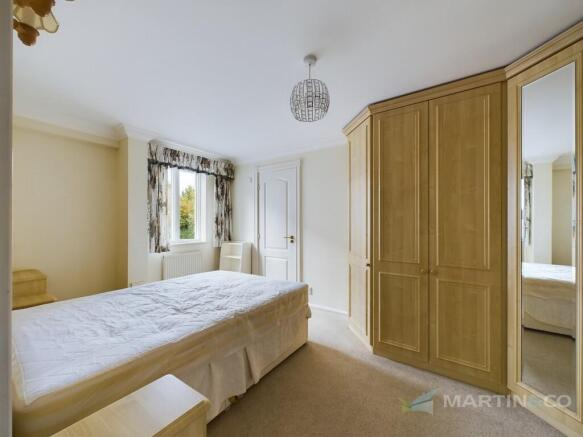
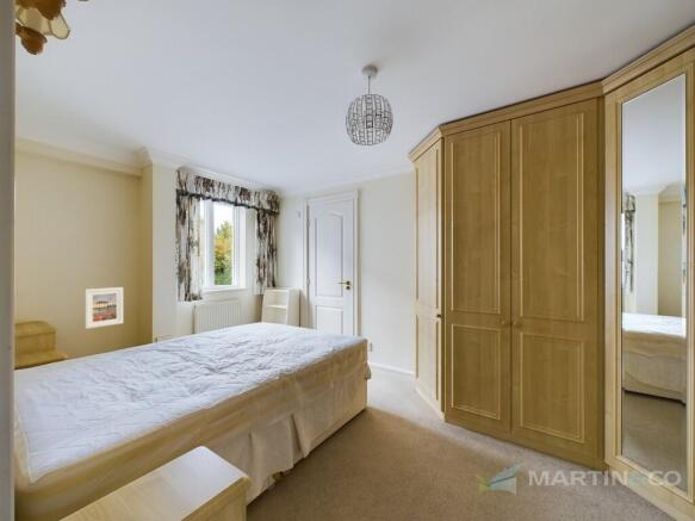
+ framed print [83,286,124,330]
